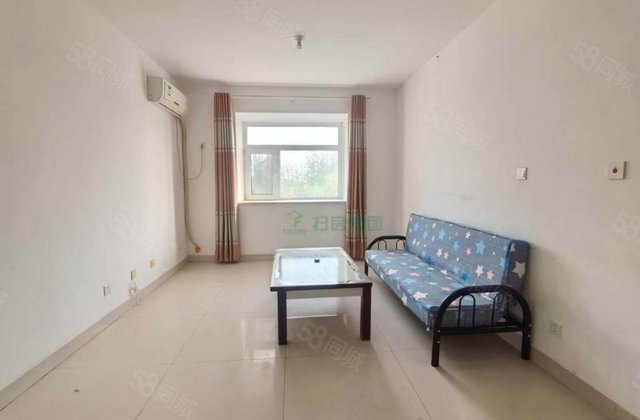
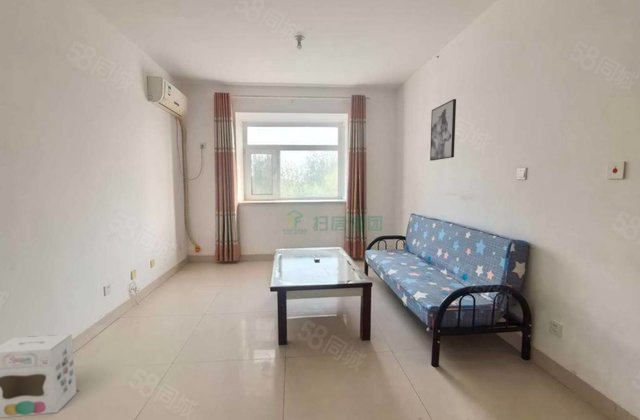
+ cardboard box [0,334,78,419]
+ wall art [429,98,457,162]
